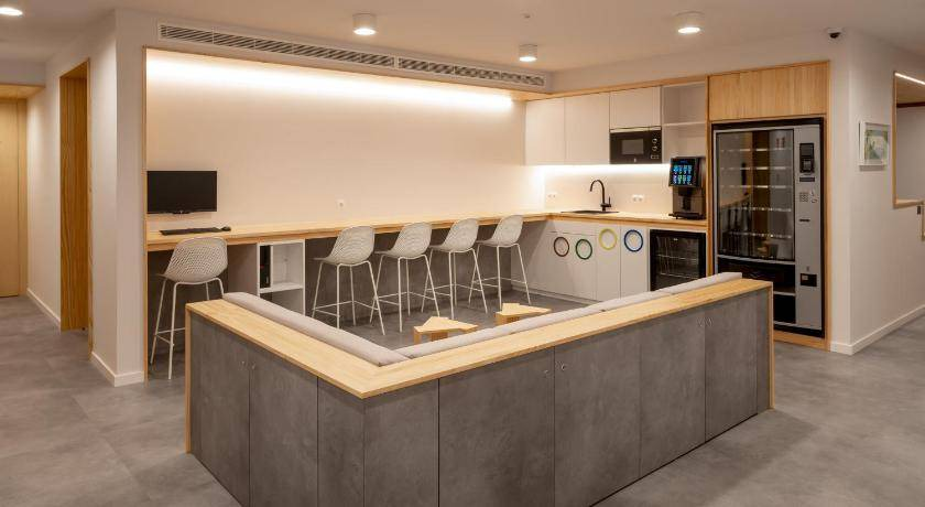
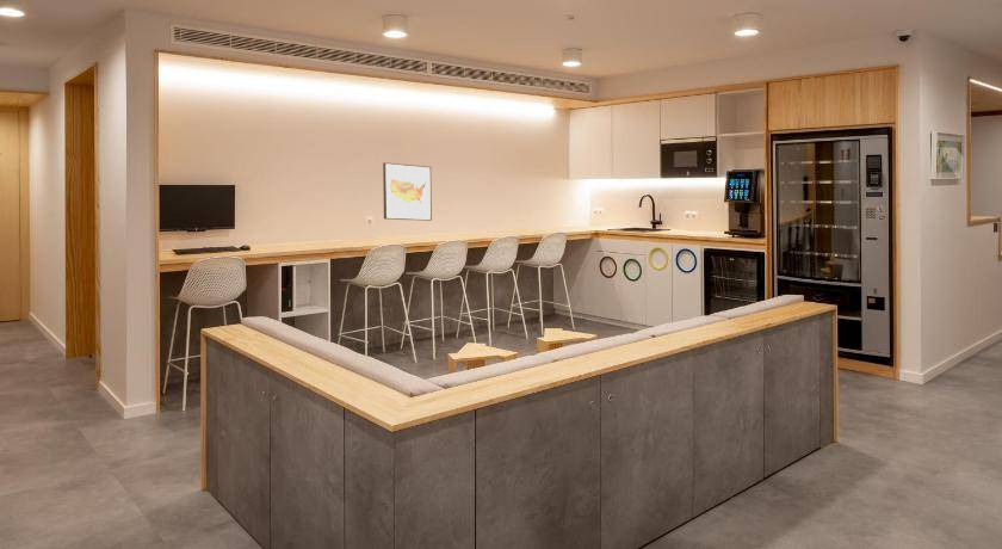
+ wall art [382,161,433,222]
